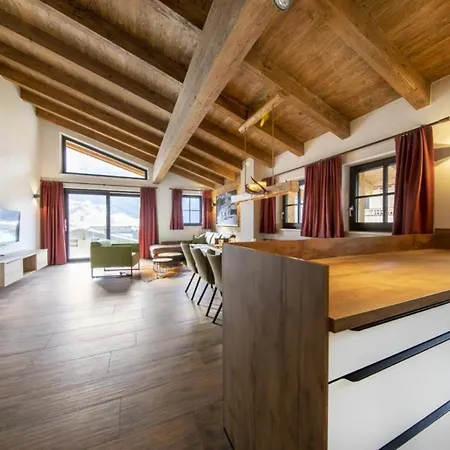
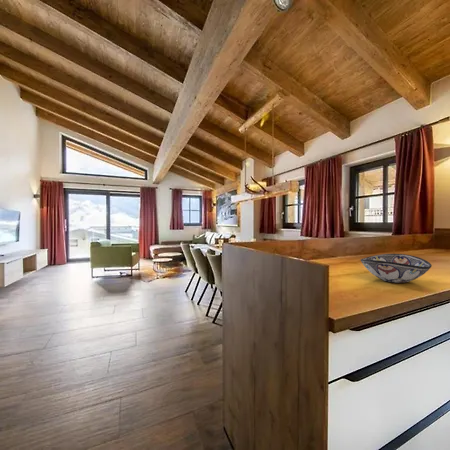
+ ceramic bowl [360,253,433,284]
